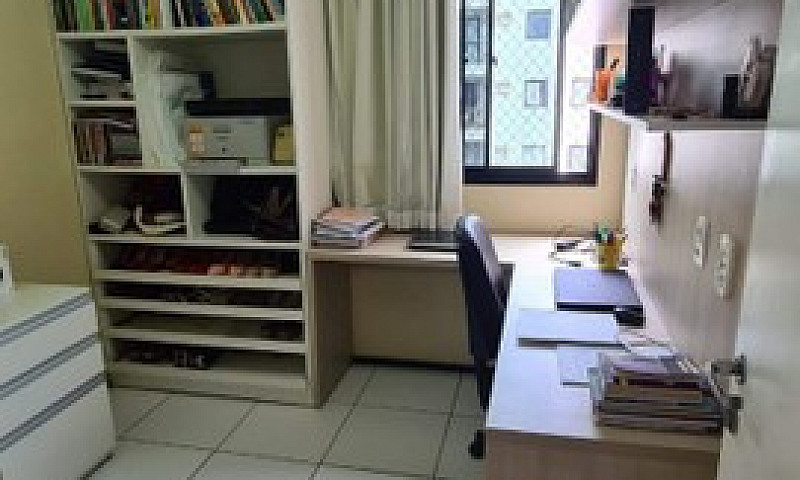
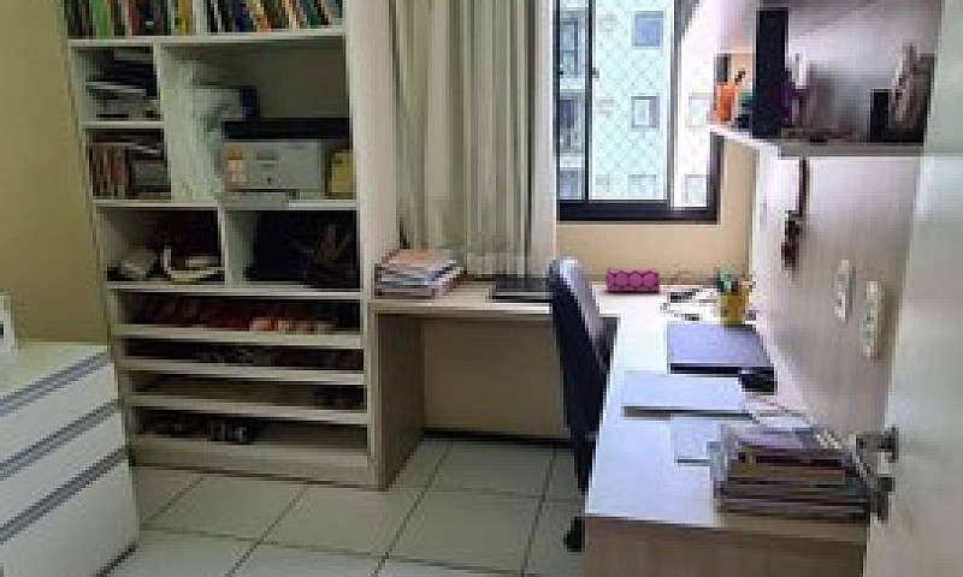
+ pencil case [604,266,661,292]
